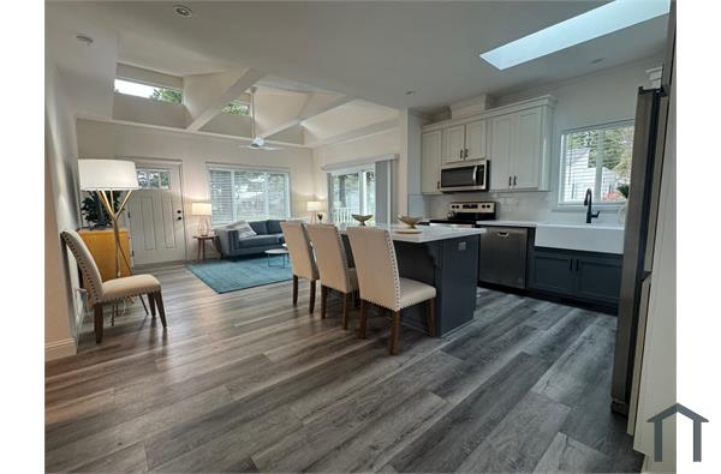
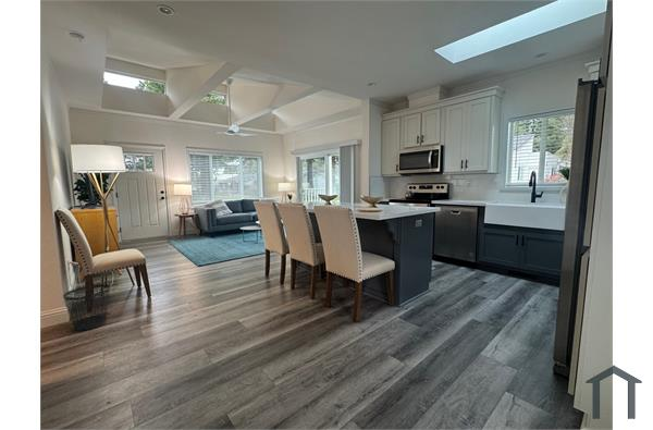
+ wastebasket [62,283,111,332]
